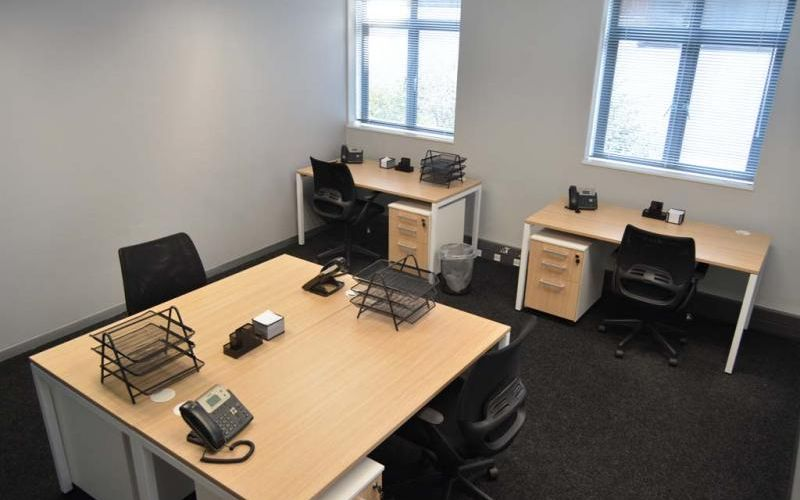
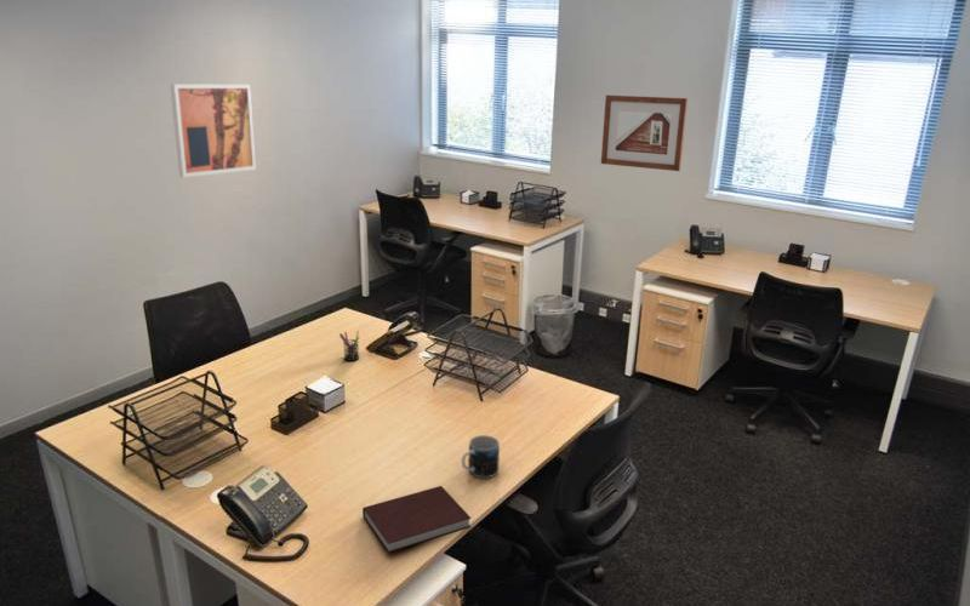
+ wall art [169,82,257,178]
+ pen holder [338,330,360,362]
+ mug [461,434,501,479]
+ picture frame [600,95,689,172]
+ notebook [361,485,473,554]
